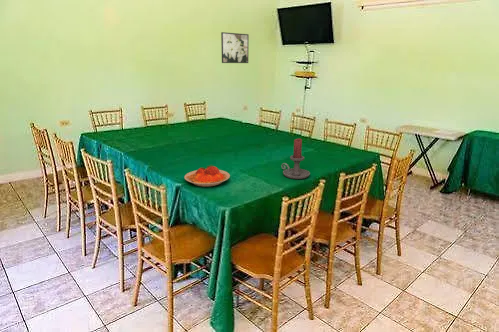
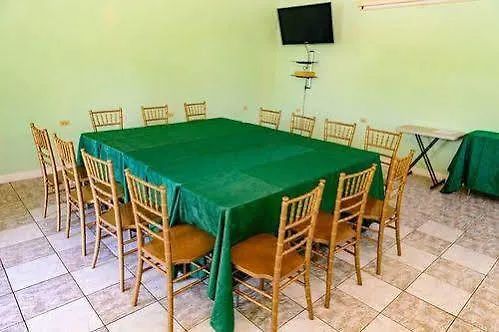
- plate [183,164,231,187]
- candle holder [281,138,311,180]
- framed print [220,31,250,64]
